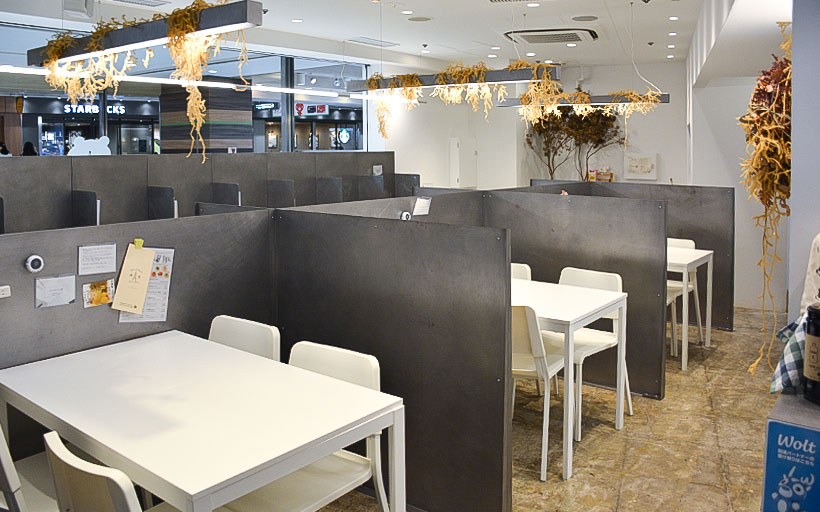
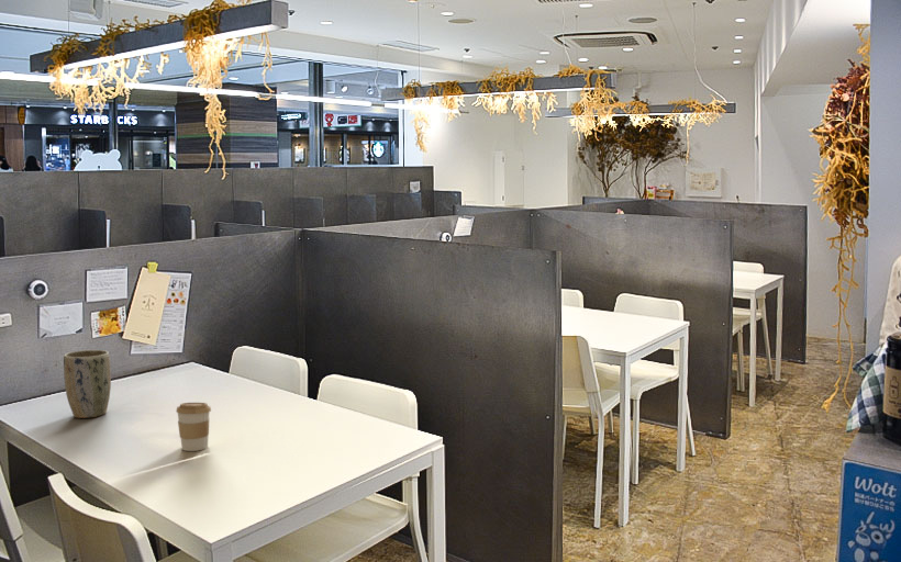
+ coffee cup [175,402,212,452]
+ plant pot [63,349,112,419]
